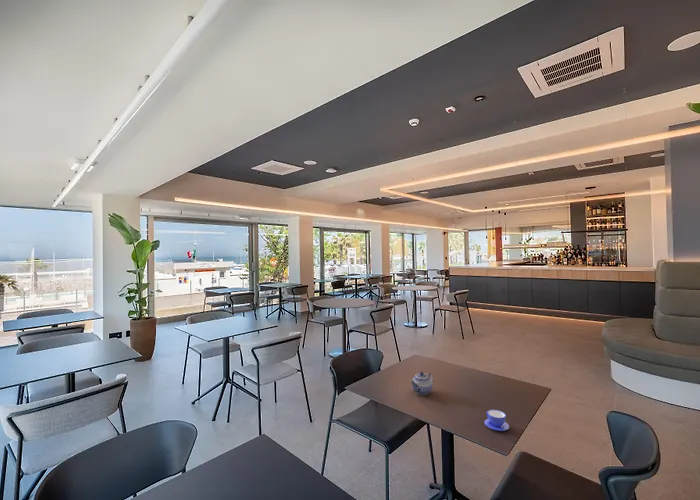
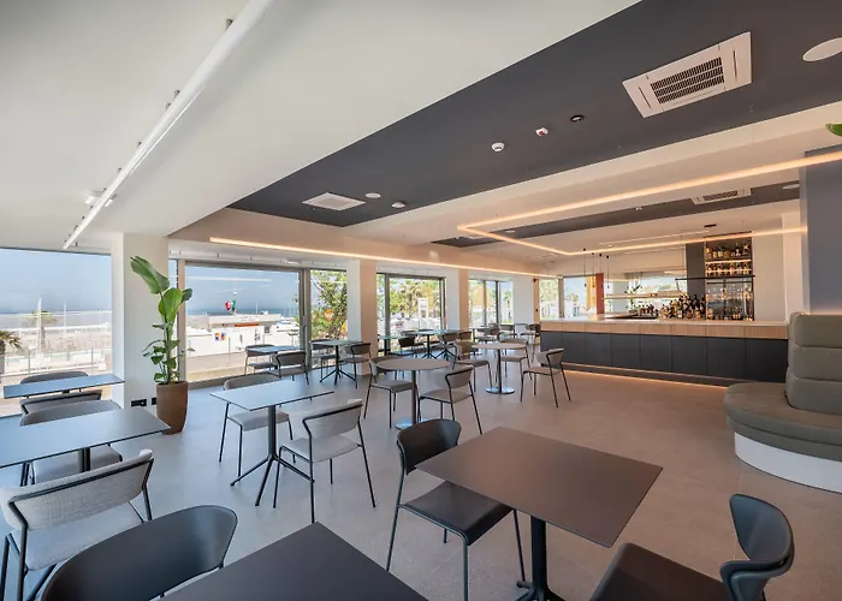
- teapot [409,371,434,396]
- teacup [483,409,510,432]
